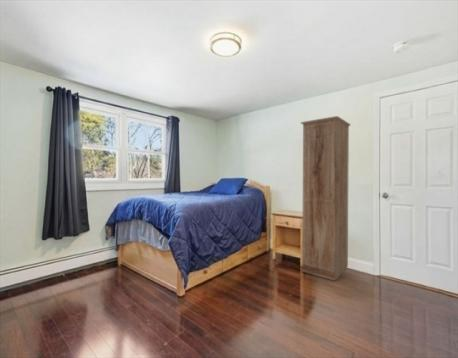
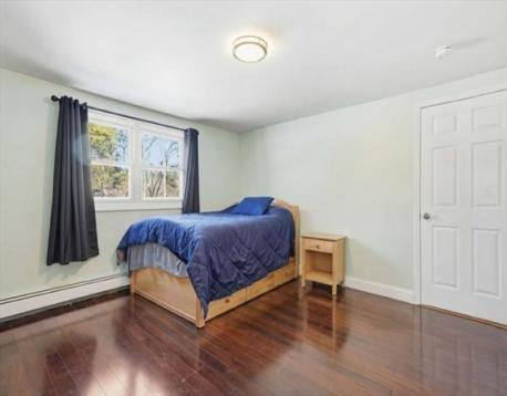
- cabinet [300,115,352,282]
